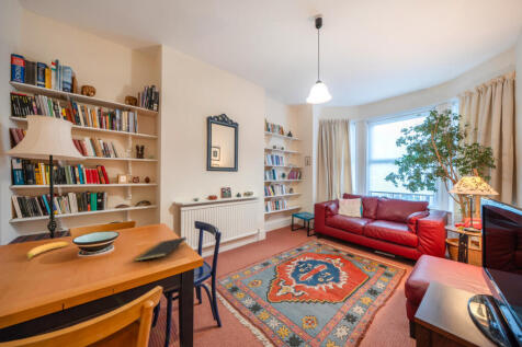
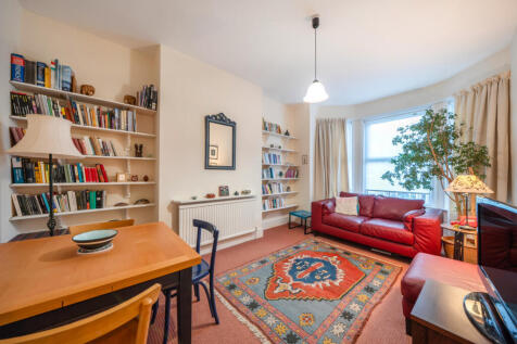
- banana [26,241,70,262]
- notepad [133,235,188,263]
